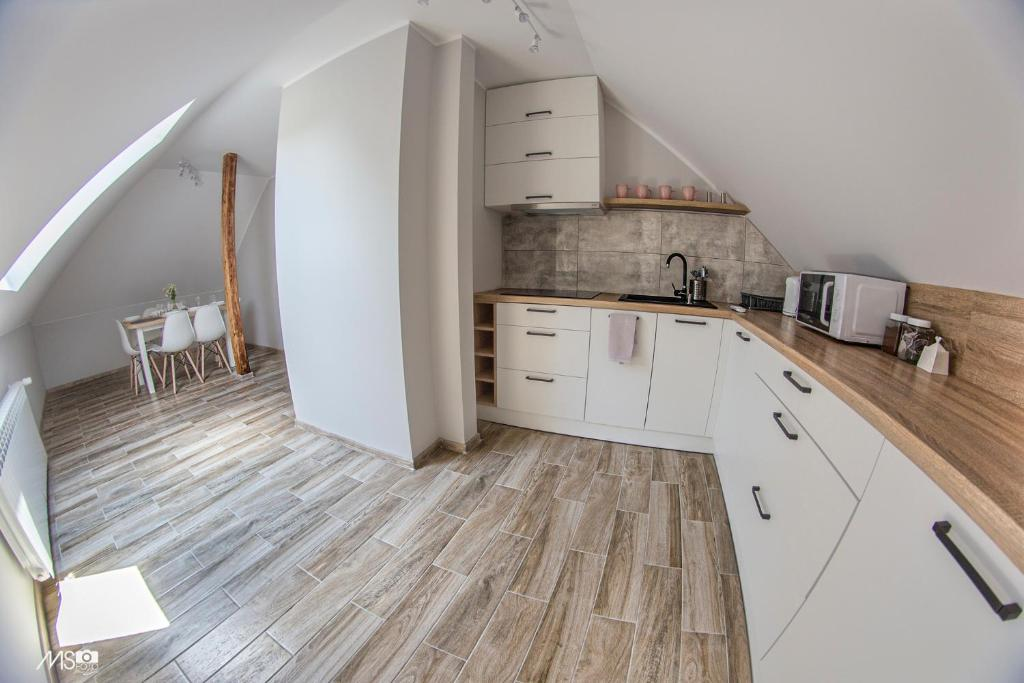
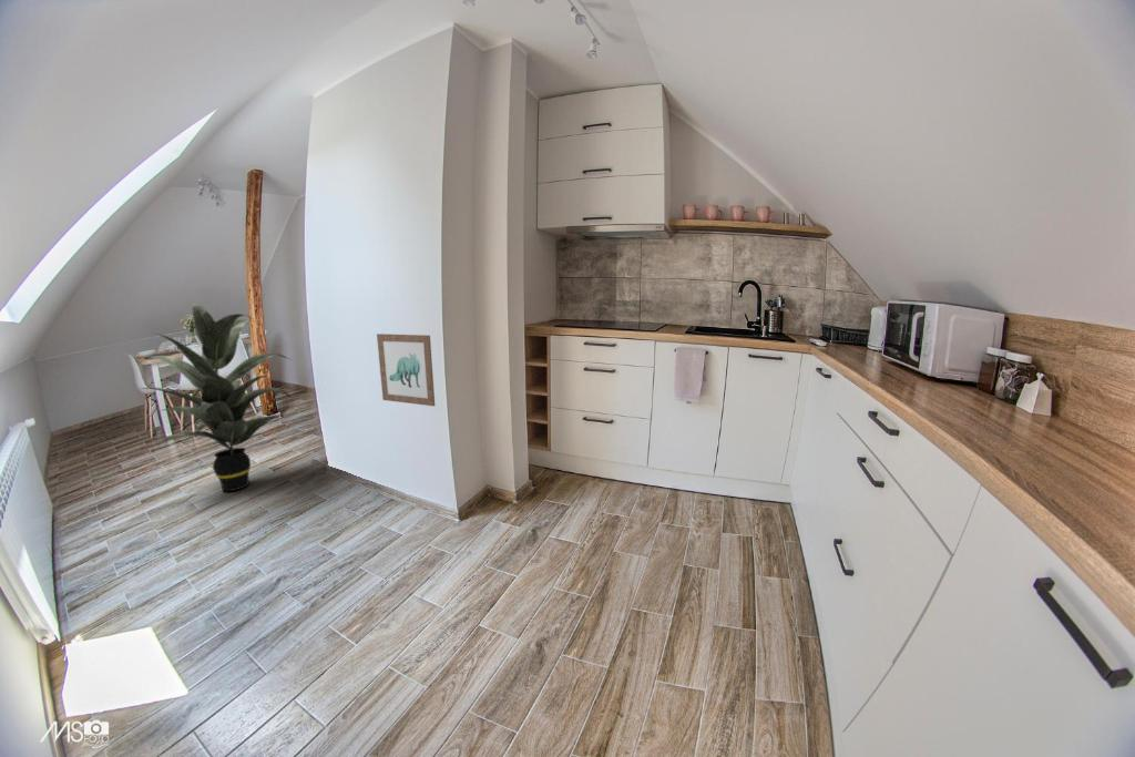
+ wall art [376,333,436,407]
+ indoor plant [139,304,294,492]
